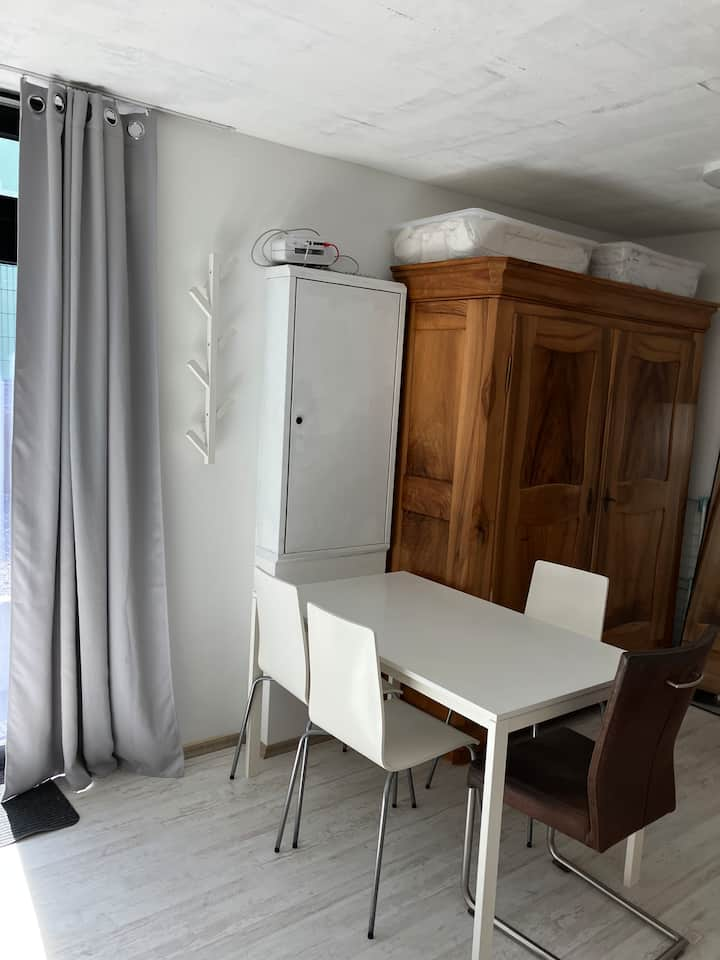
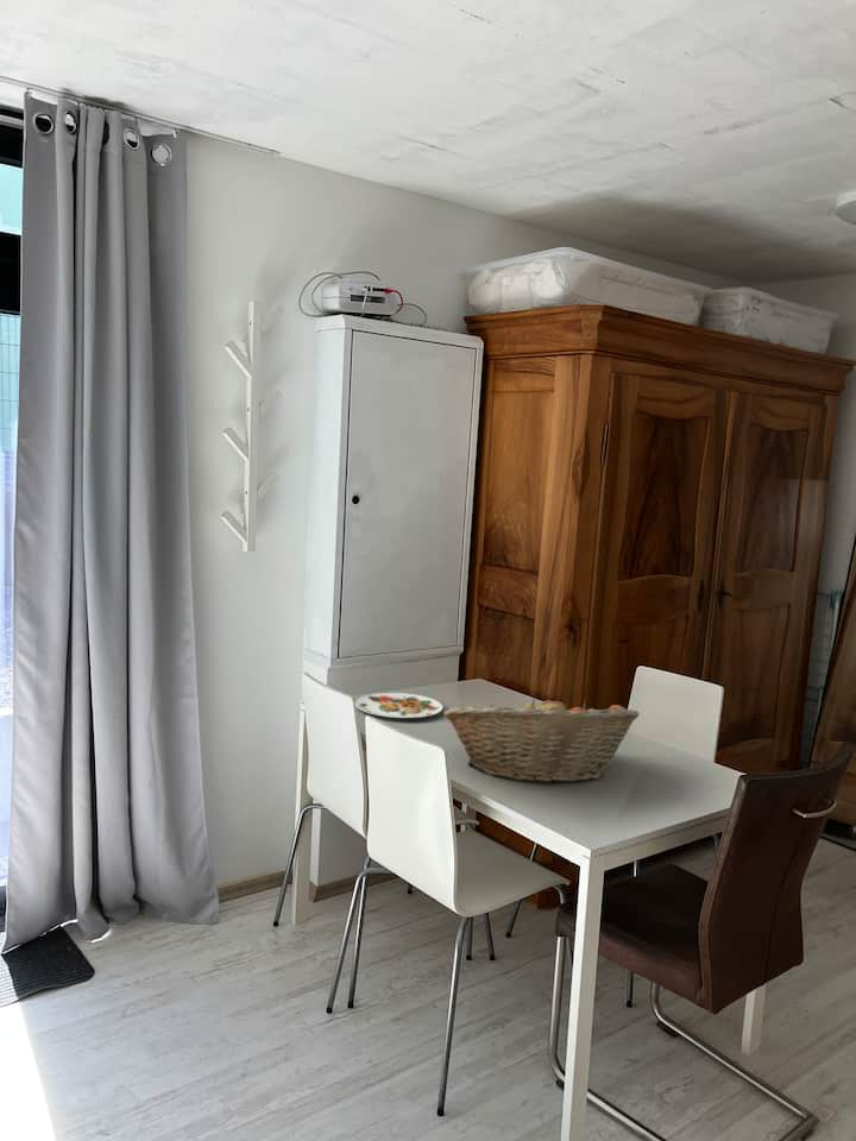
+ fruit basket [442,692,640,784]
+ plate [354,692,443,719]
